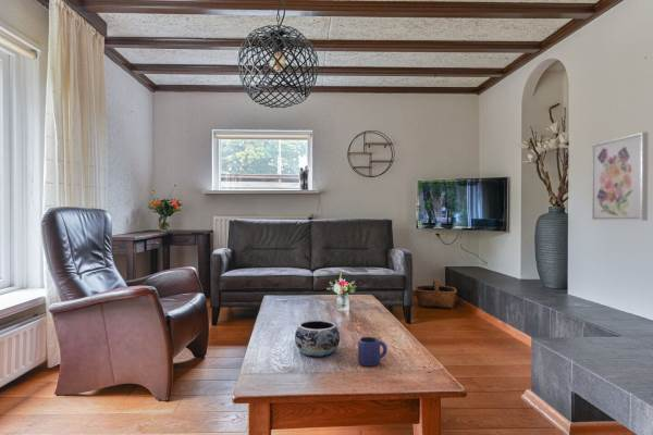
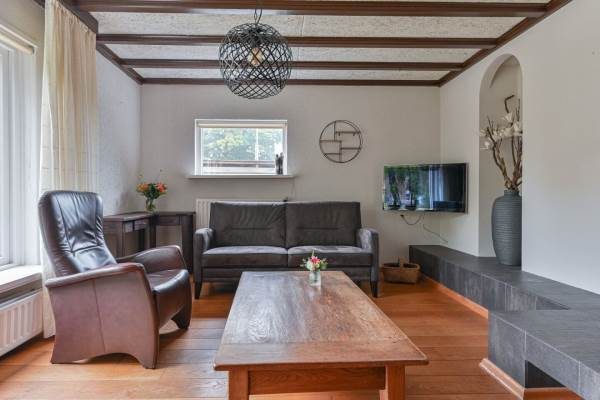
- mug [357,336,389,368]
- decorative bowl [294,320,341,358]
- wall art [591,132,649,222]
